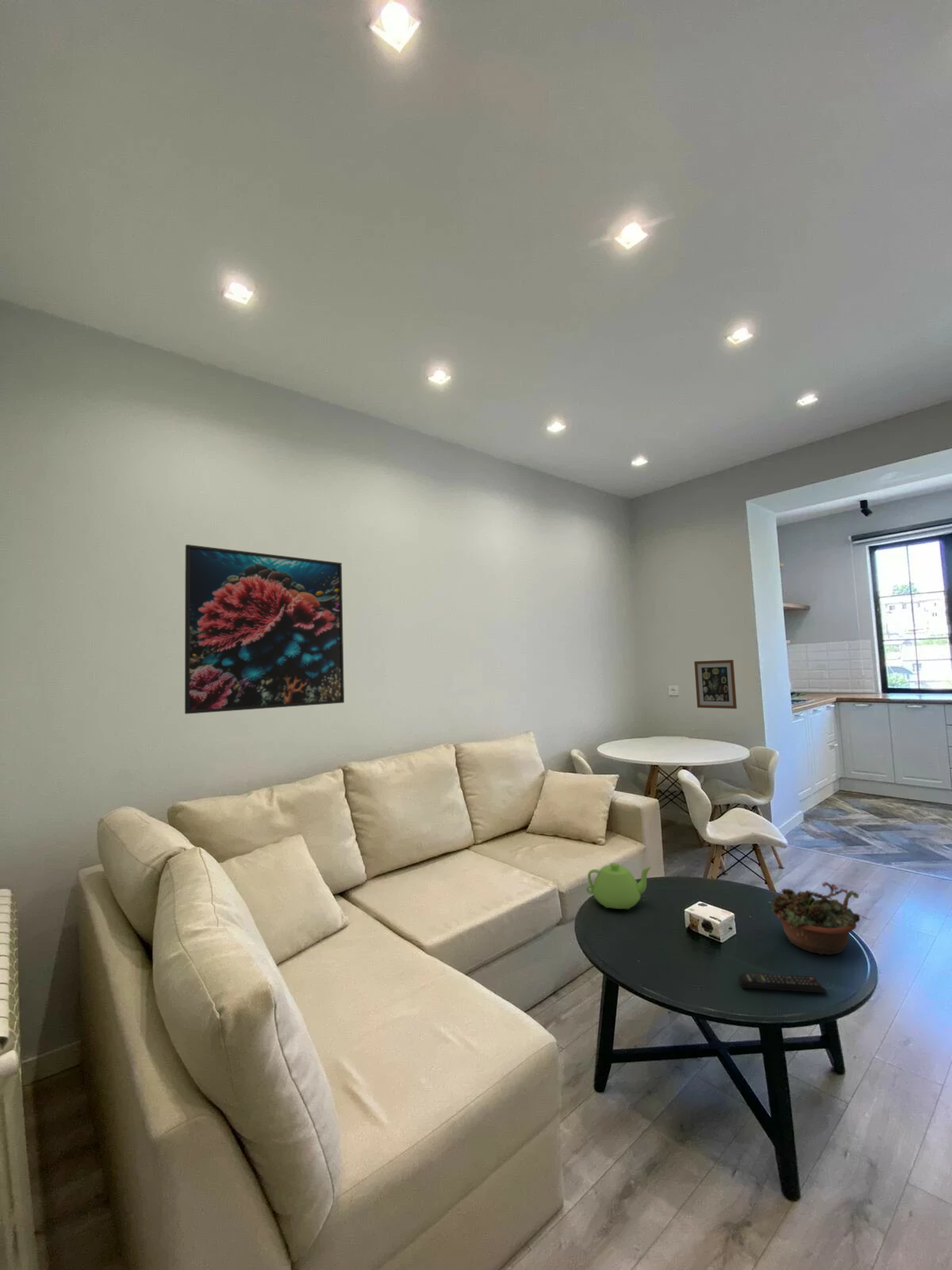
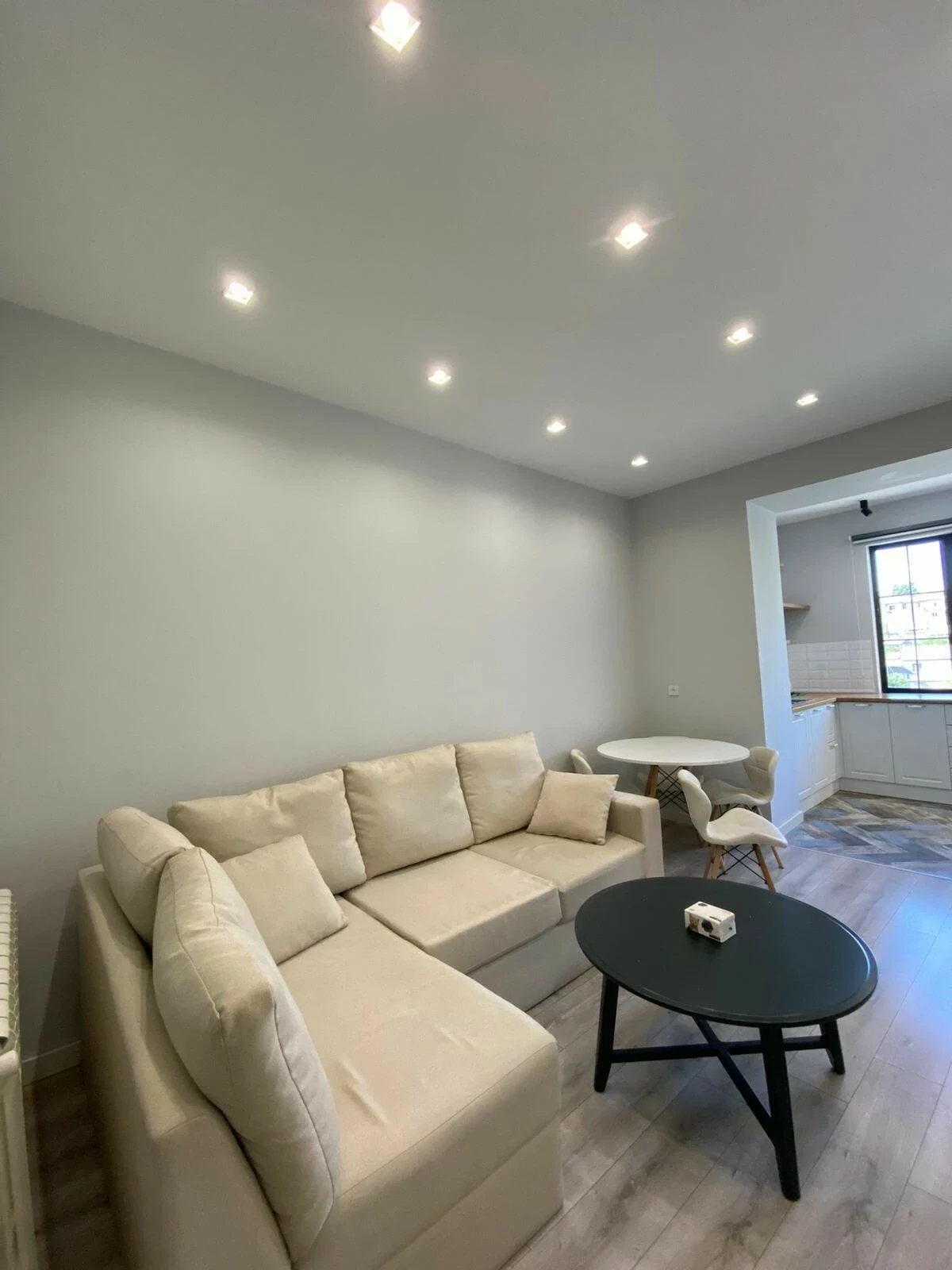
- wall art [693,659,738,710]
- teapot [585,862,653,910]
- succulent planter [771,881,871,956]
- remote control [738,972,828,994]
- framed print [184,544,345,715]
